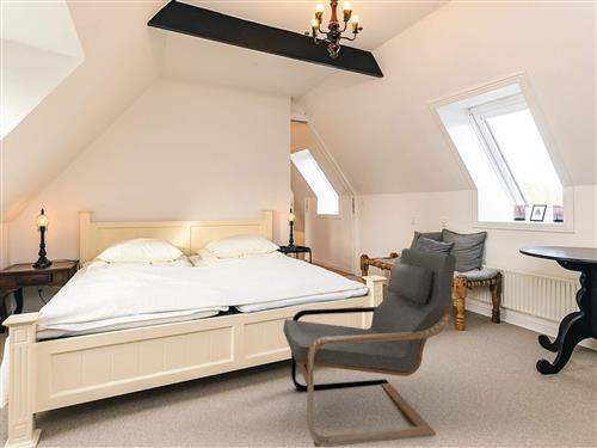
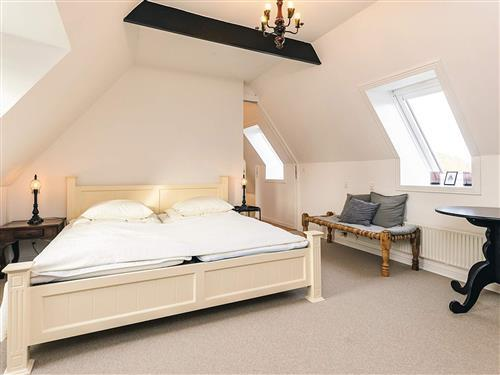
- armchair [282,247,457,448]
